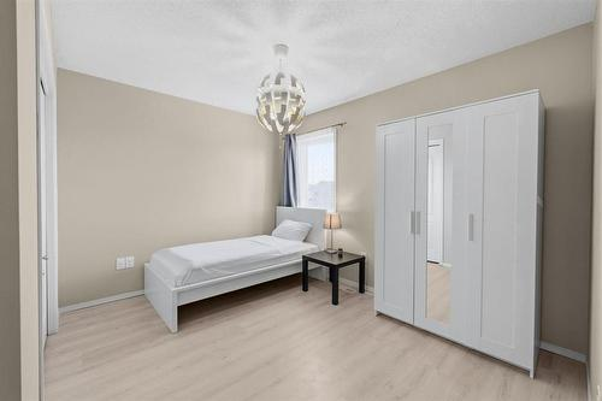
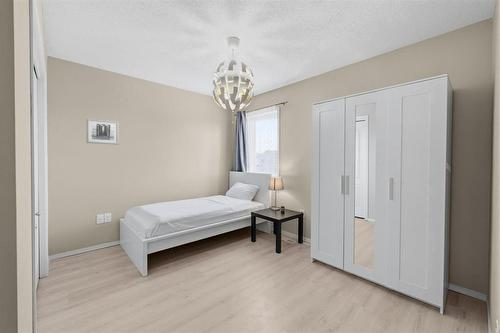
+ wall art [86,118,120,145]
